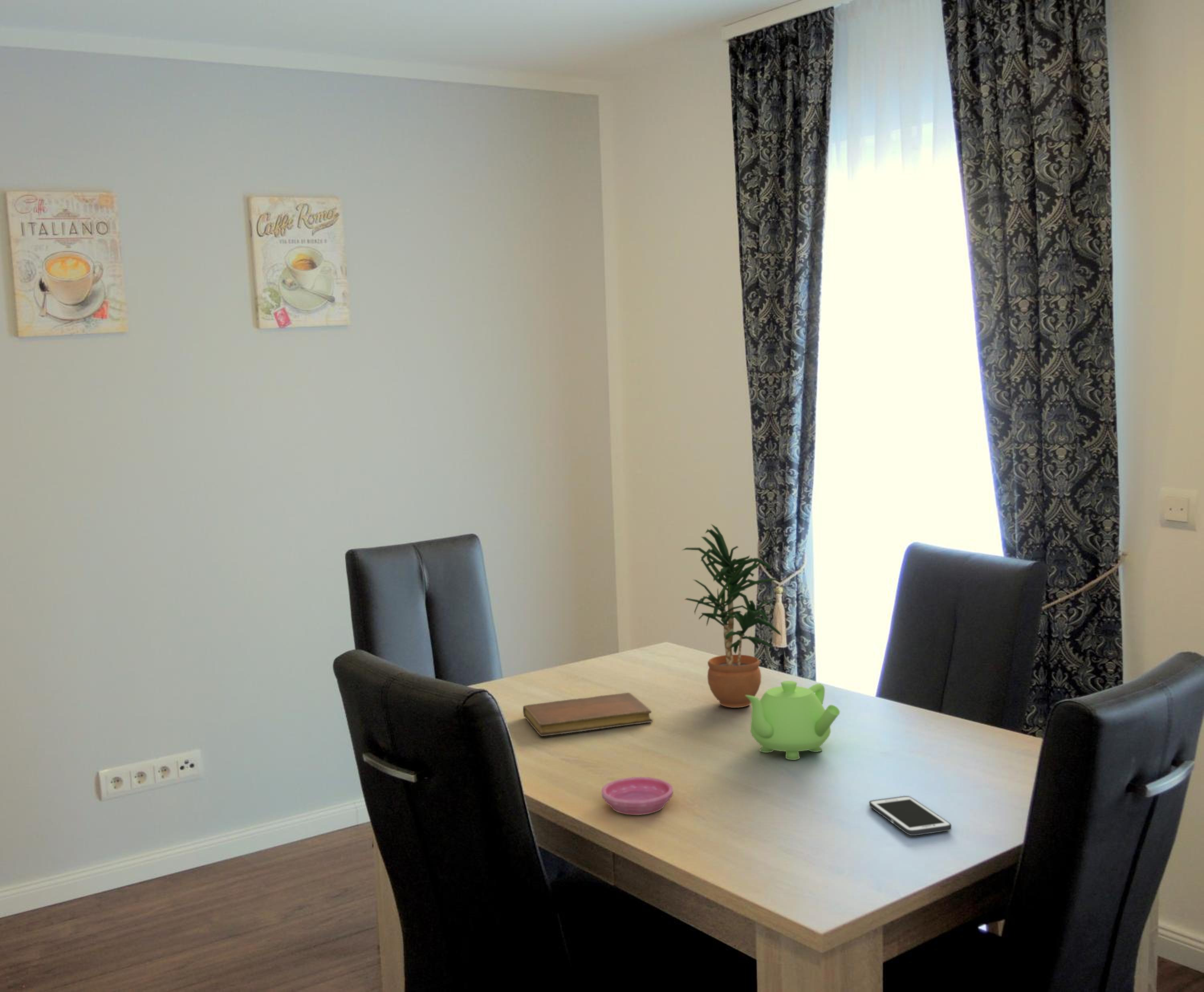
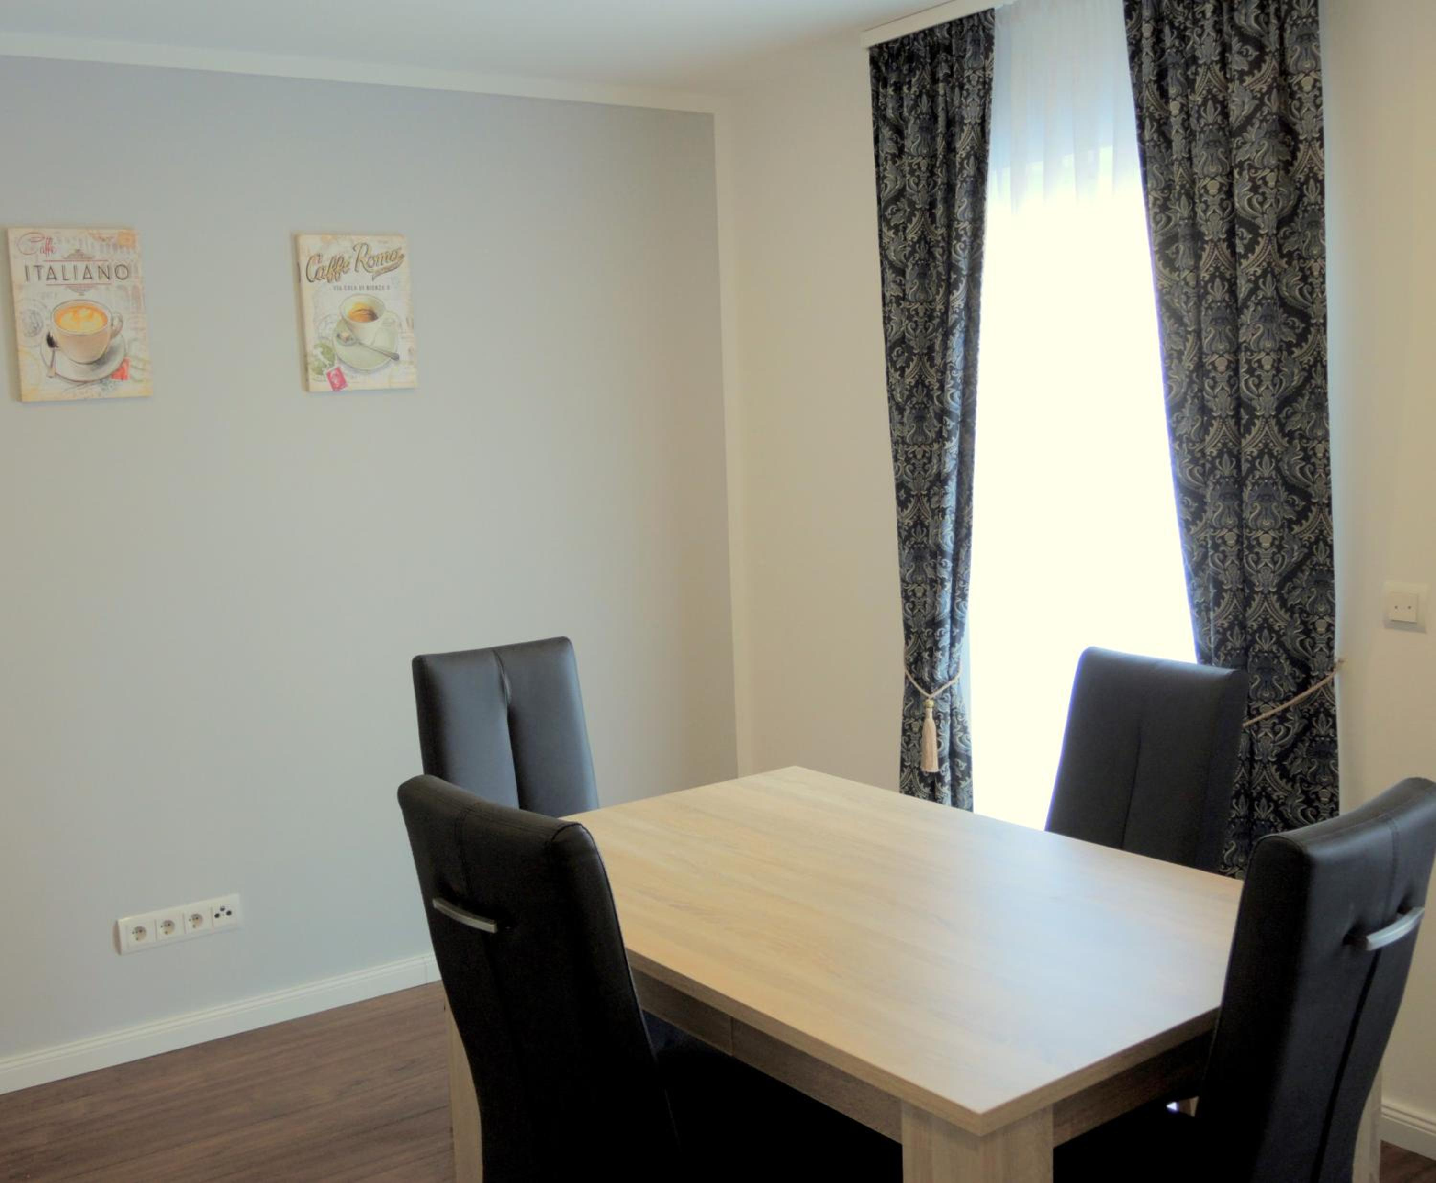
- notebook [523,692,653,736]
- potted plant [682,523,782,708]
- cell phone [869,795,952,836]
- teapot [745,680,840,760]
- saucer [601,777,673,815]
